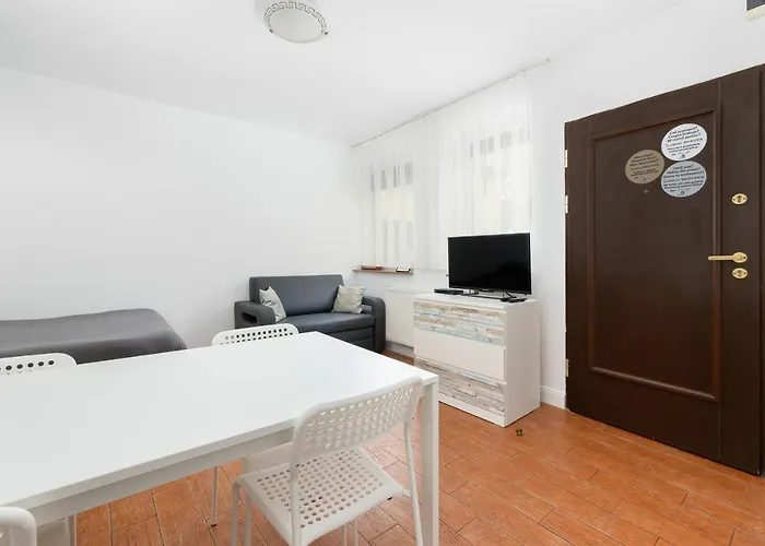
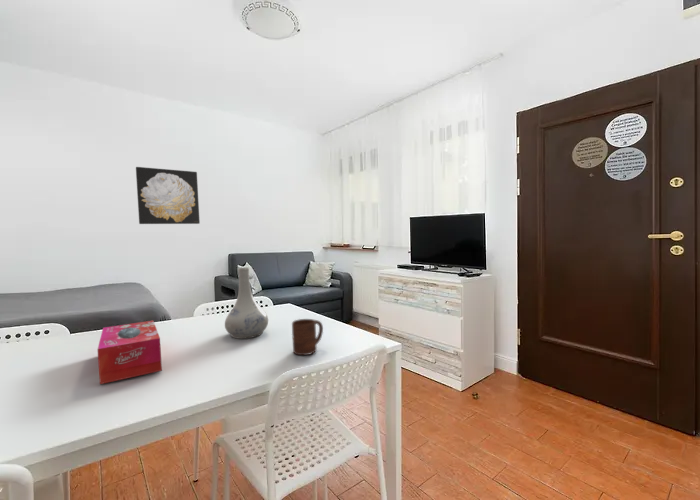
+ tissue box [97,320,163,385]
+ cup [291,318,324,356]
+ wall art [135,166,201,225]
+ vase [224,267,269,340]
